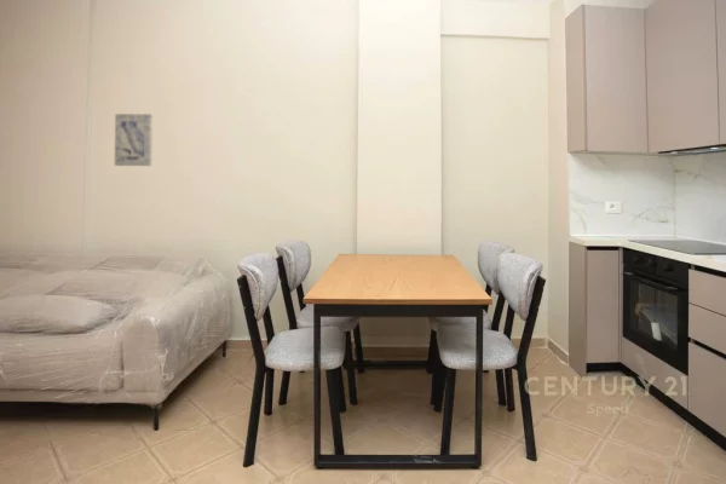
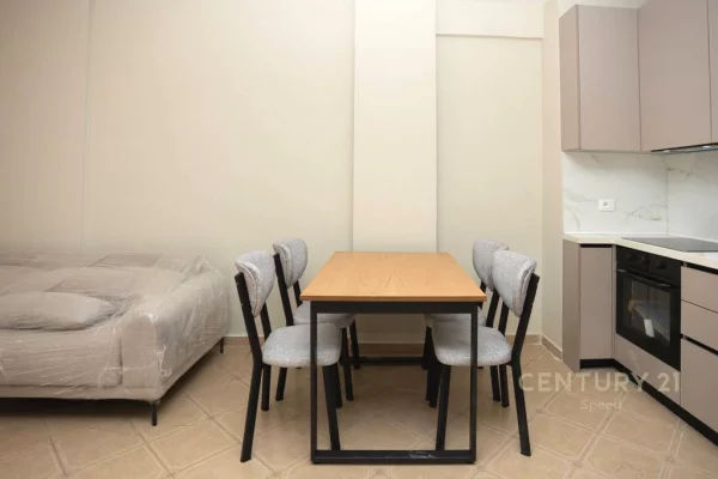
- wall art [114,113,154,167]
